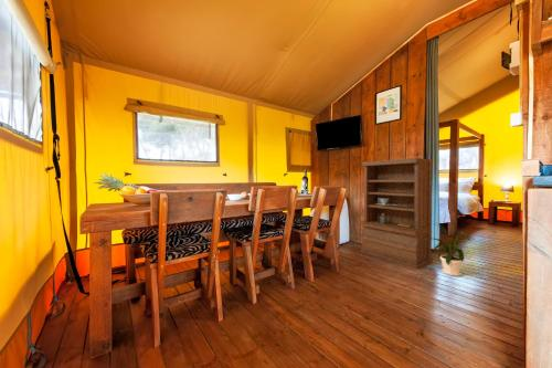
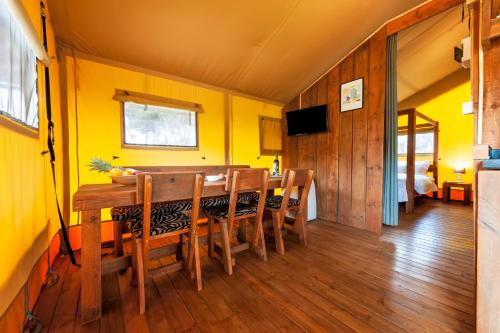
- bookshelf [360,157,433,270]
- house plant [421,222,470,277]
